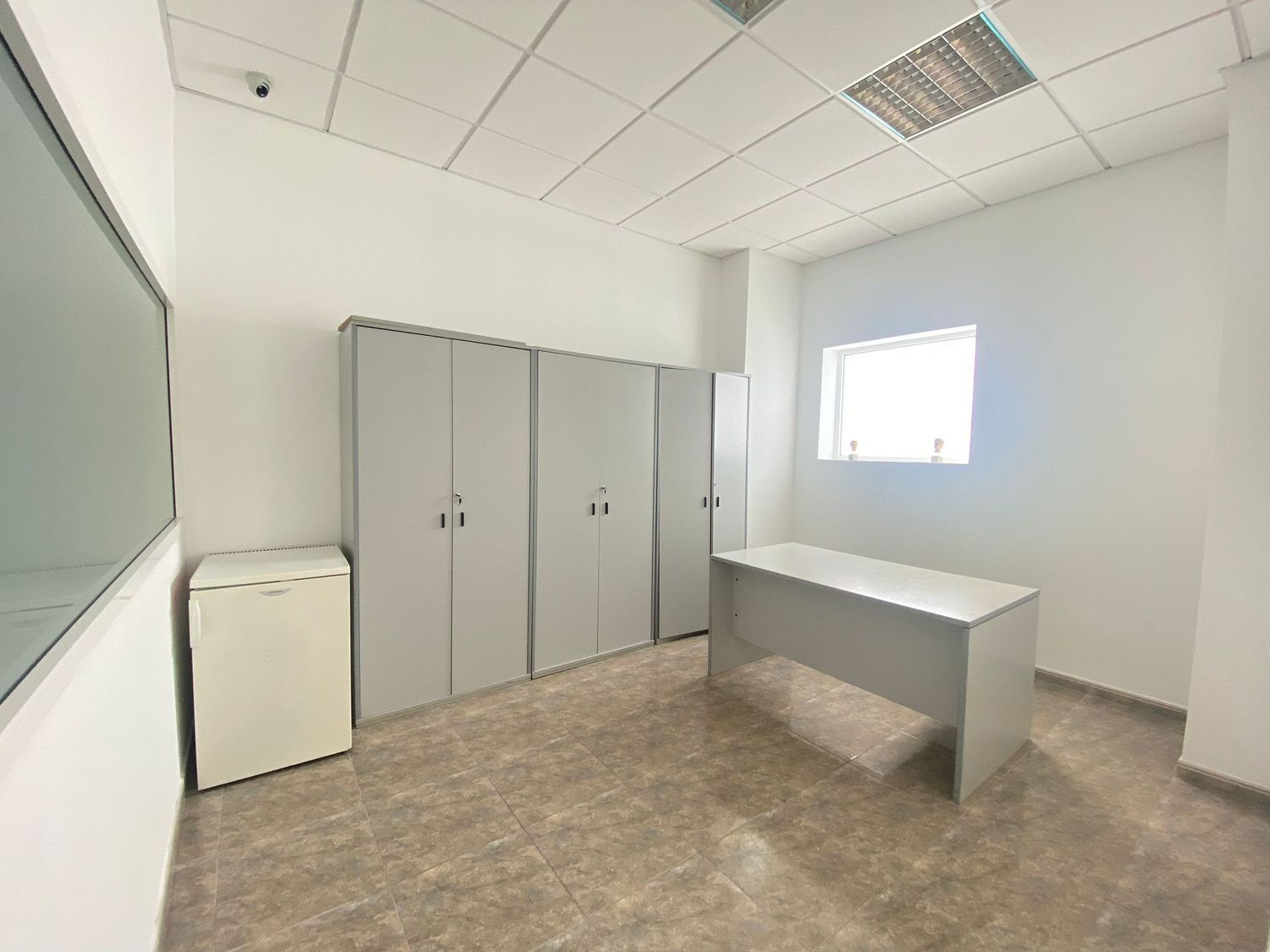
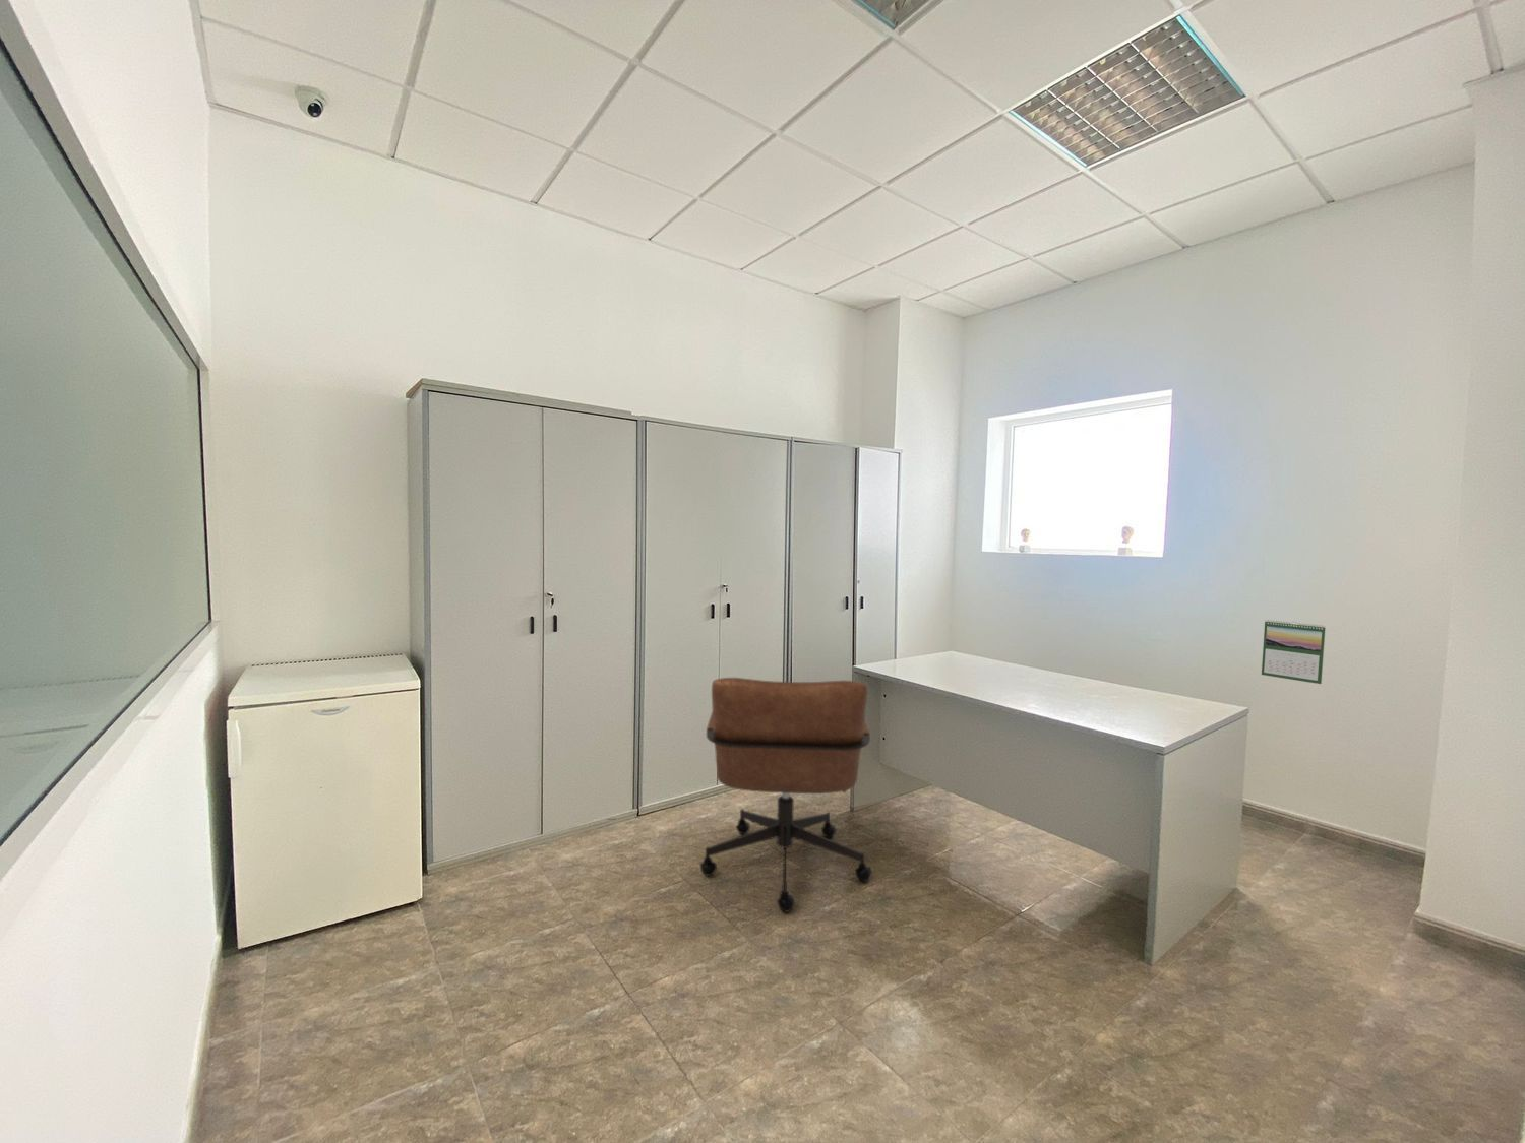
+ calendar [1261,618,1327,684]
+ chair [700,677,873,914]
